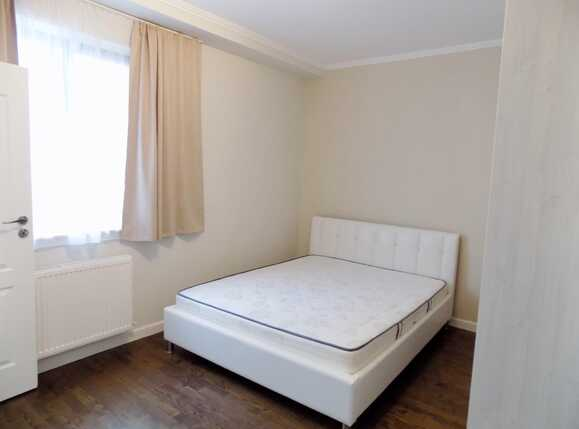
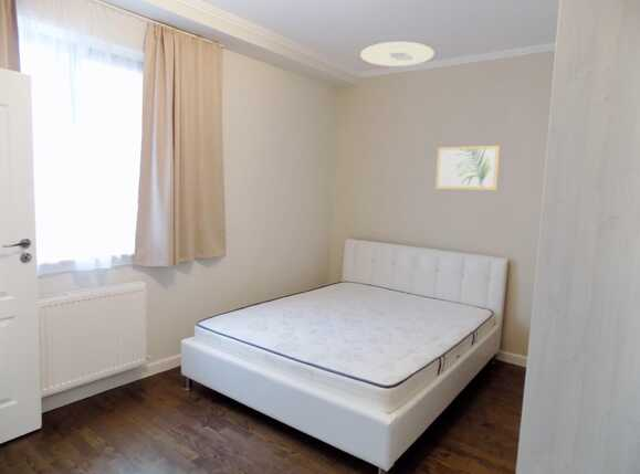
+ wall art [434,145,501,191]
+ ceiling light [359,41,436,67]
